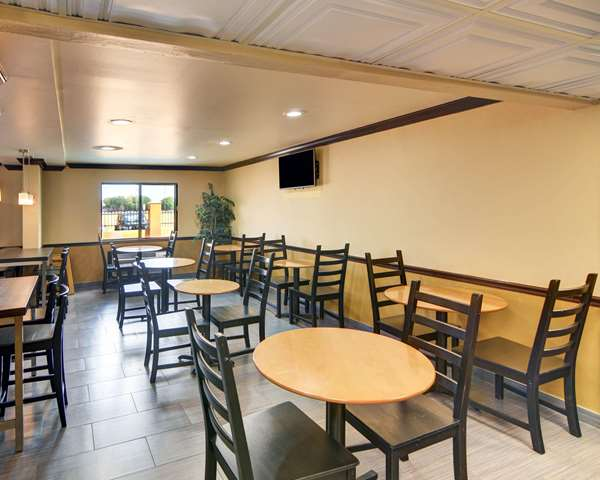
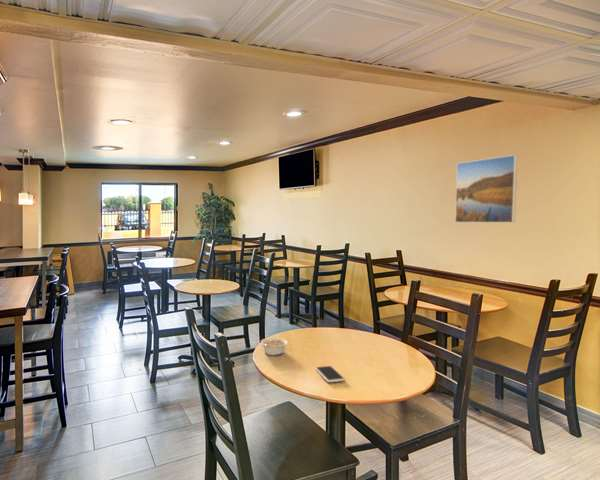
+ legume [260,337,289,357]
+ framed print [454,154,518,224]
+ smartphone [315,365,346,383]
